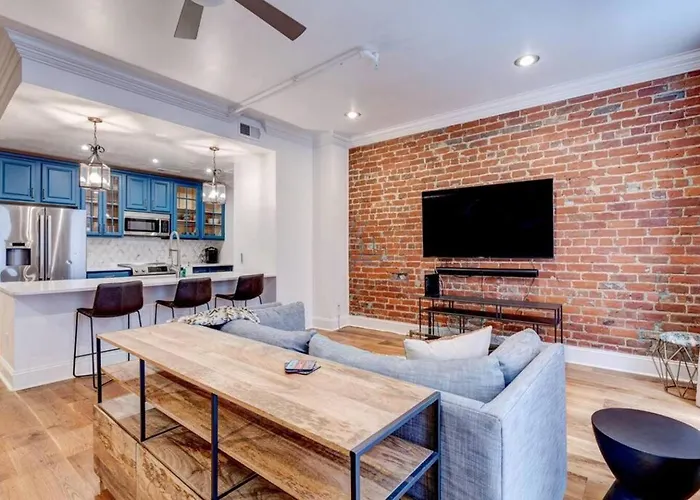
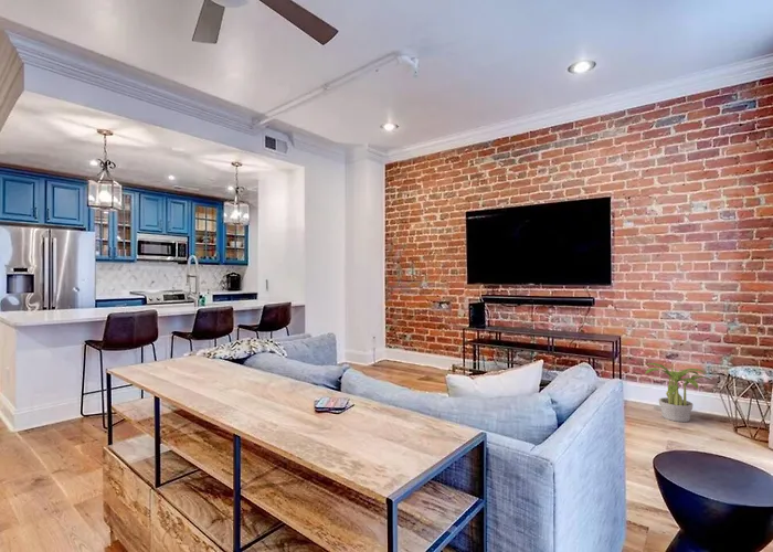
+ potted plant [644,362,711,423]
